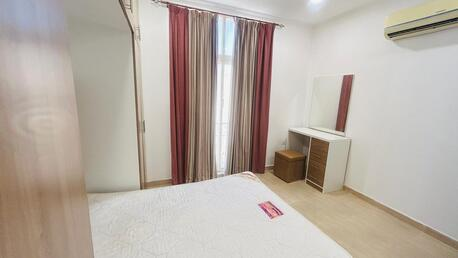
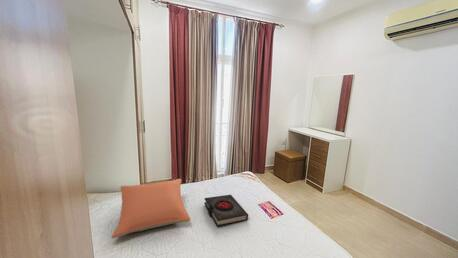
+ pillow [111,178,191,239]
+ book [203,194,249,227]
